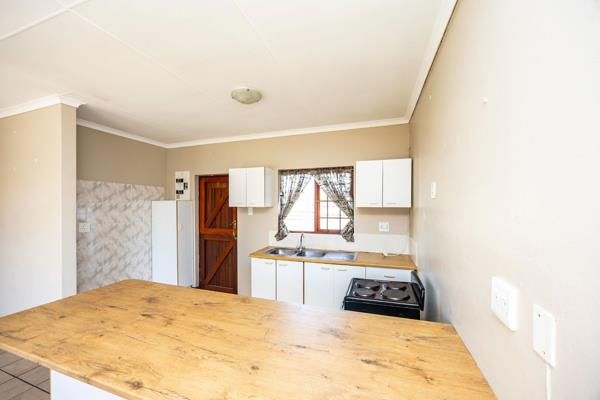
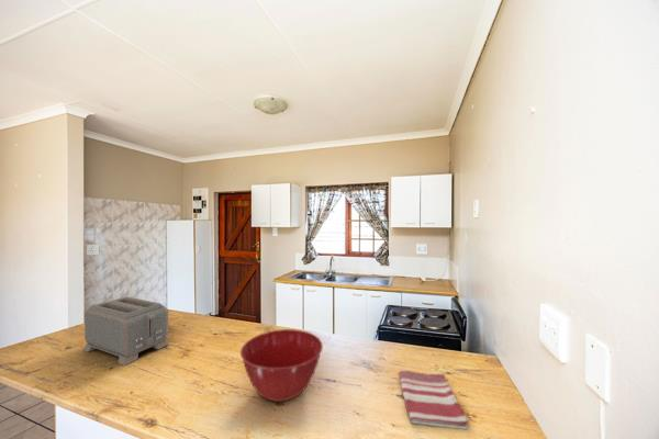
+ dish towel [398,370,469,430]
+ mixing bowl [239,328,324,403]
+ toaster [82,295,169,367]
